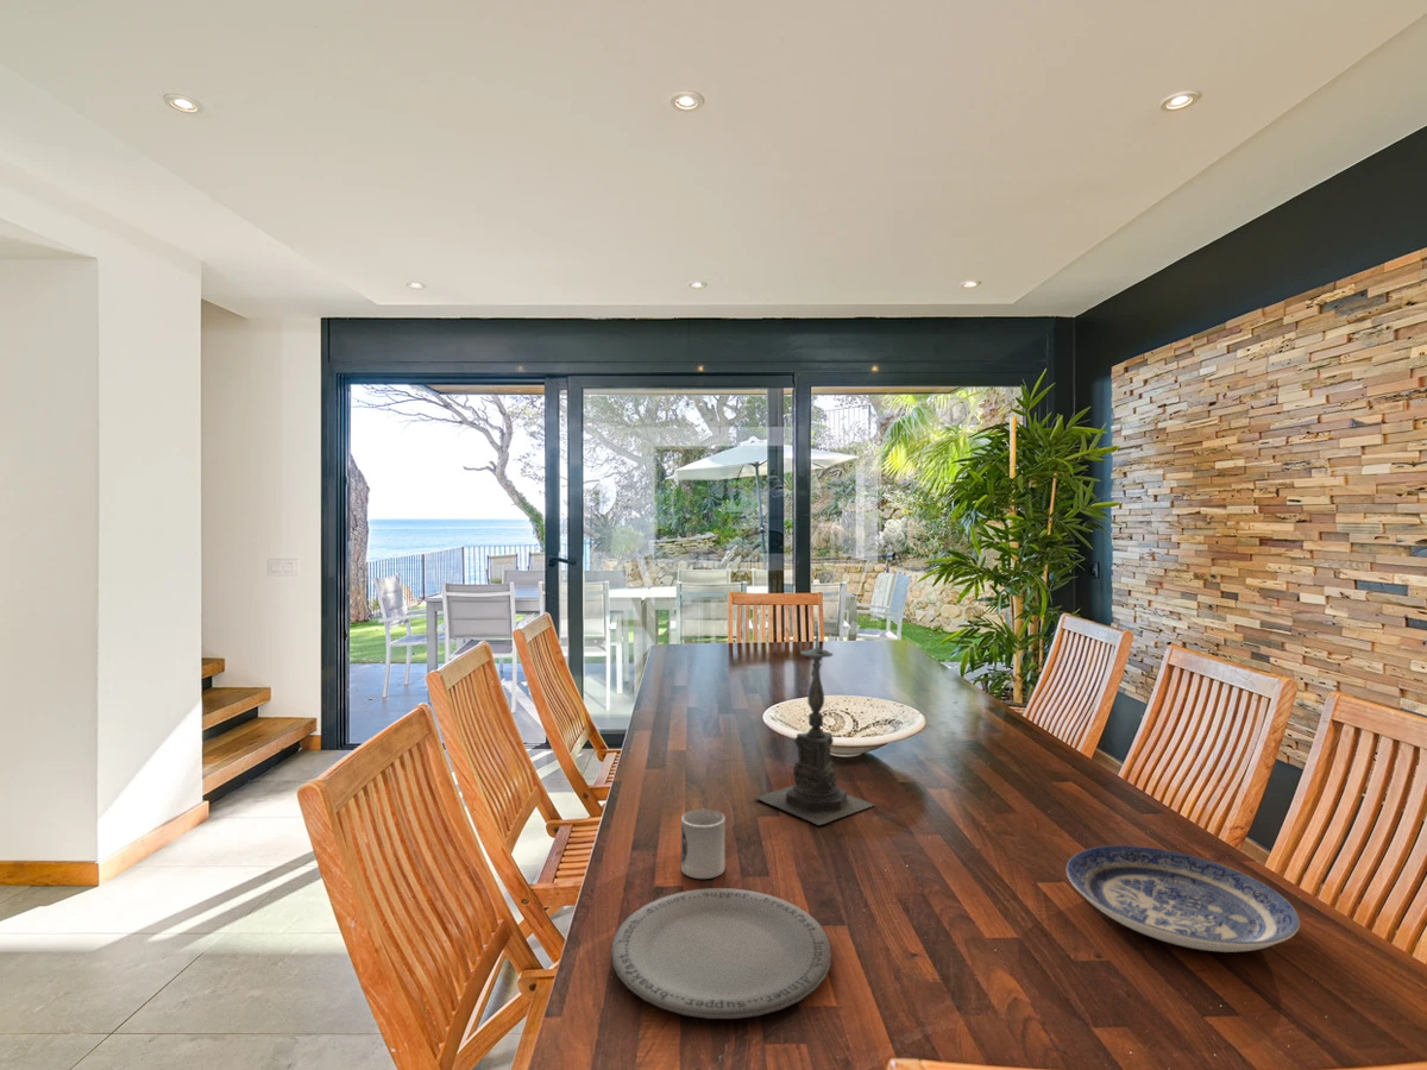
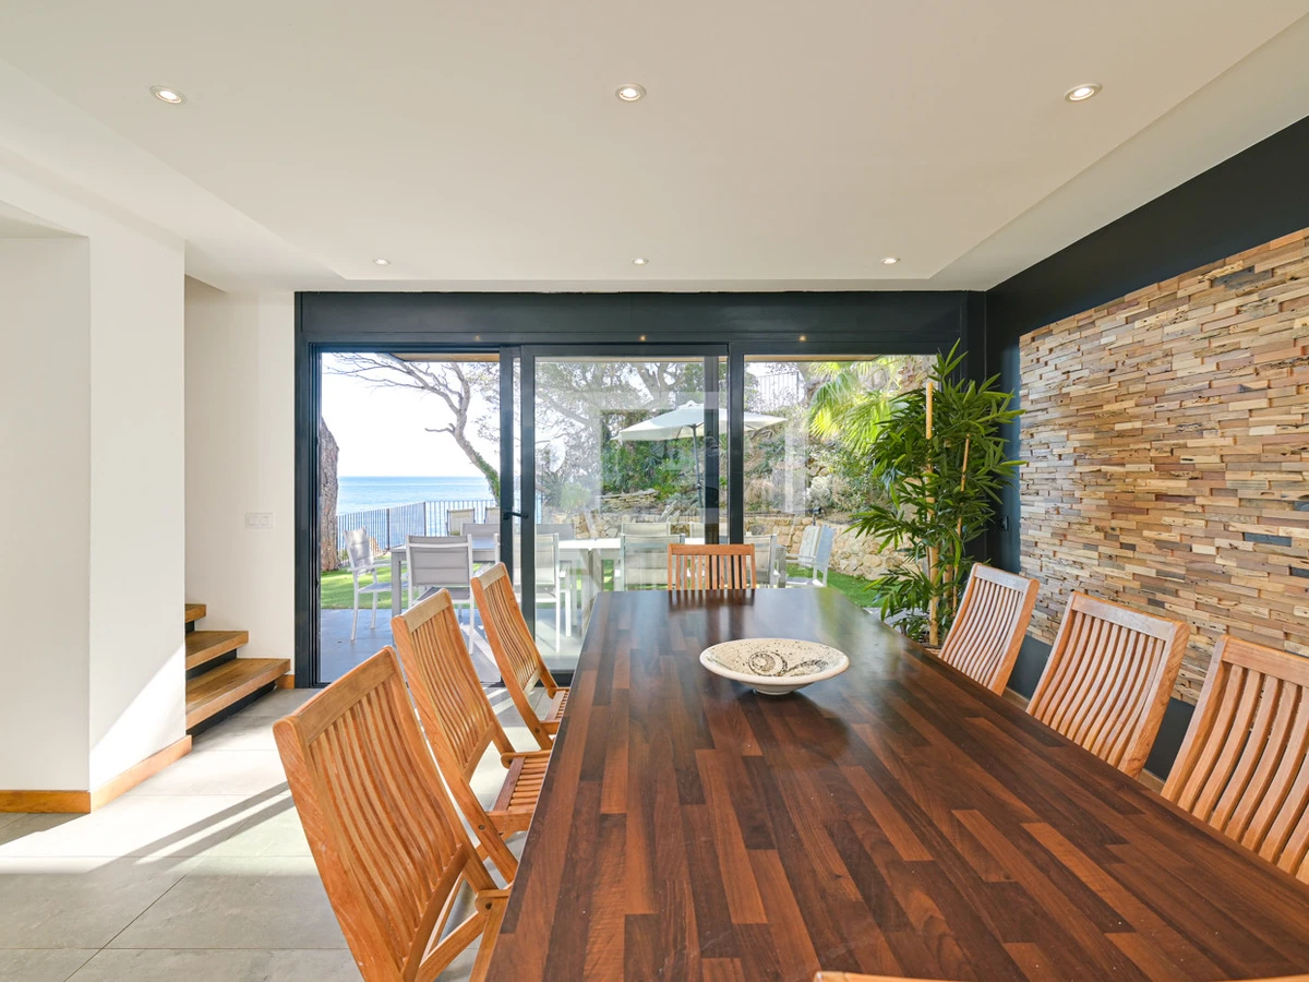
- cup [680,808,725,880]
- candle holder [753,625,875,826]
- plate [610,887,832,1020]
- plate [1065,844,1301,953]
